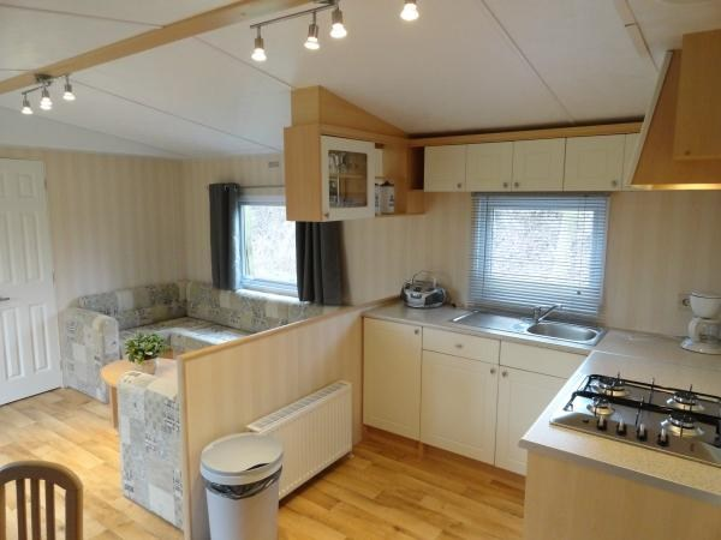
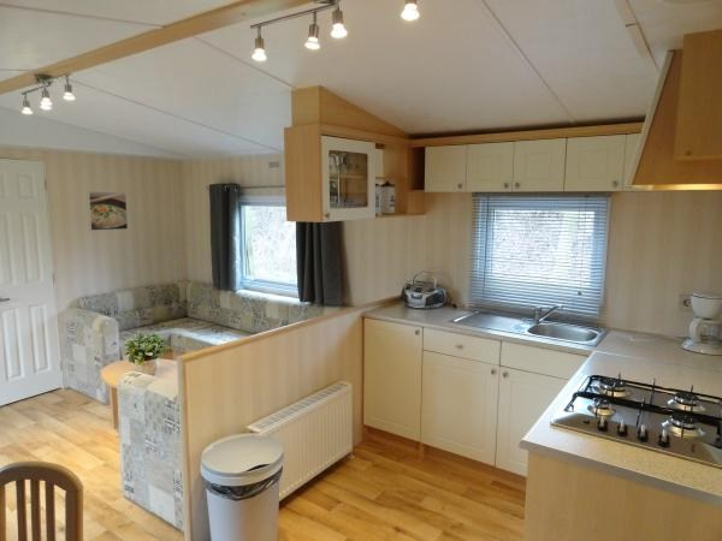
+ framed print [85,190,129,232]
